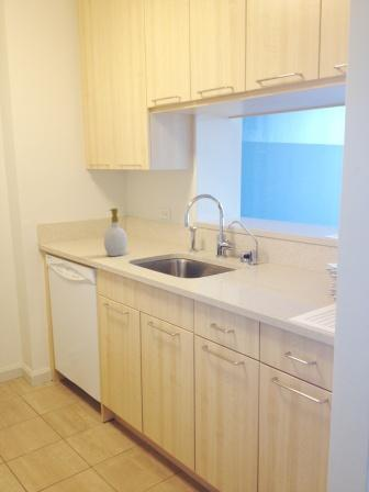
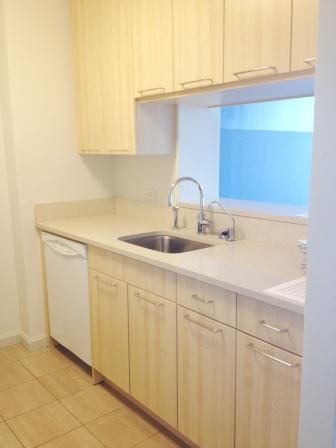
- soap bottle [103,208,128,257]
